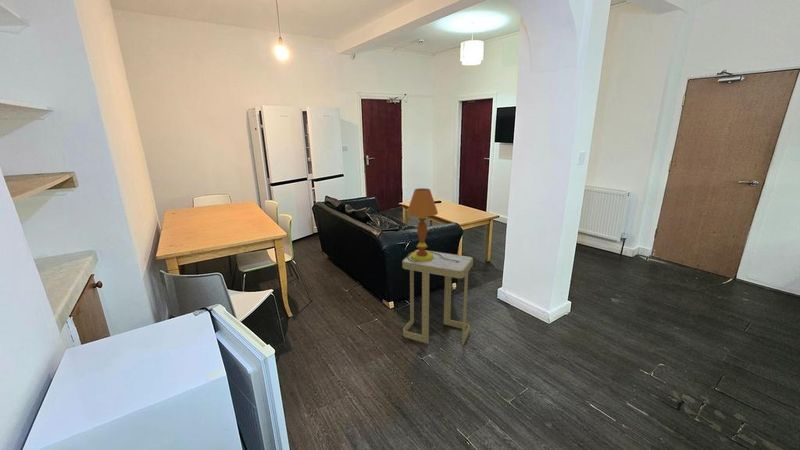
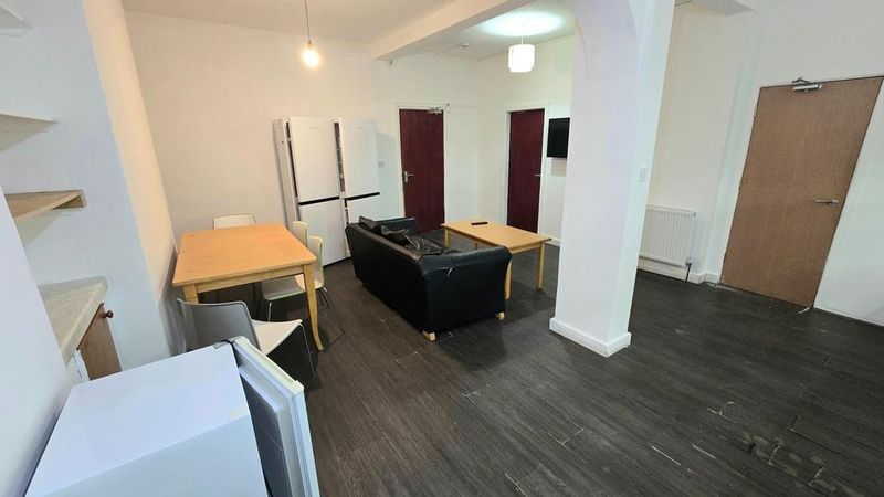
- side table [401,249,474,346]
- table lamp [406,187,459,262]
